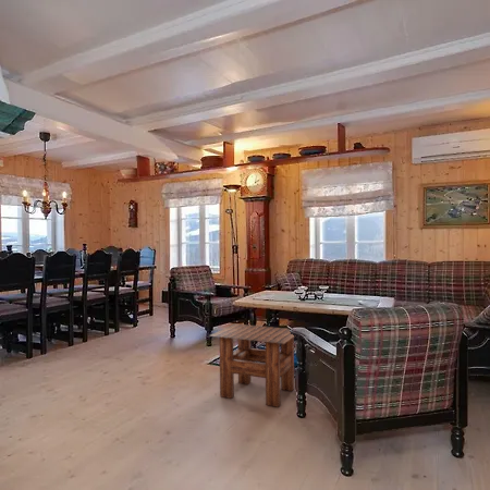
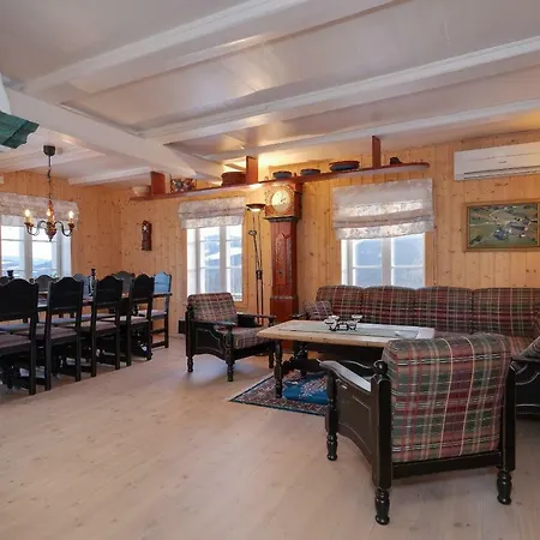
- side table [209,322,295,408]
